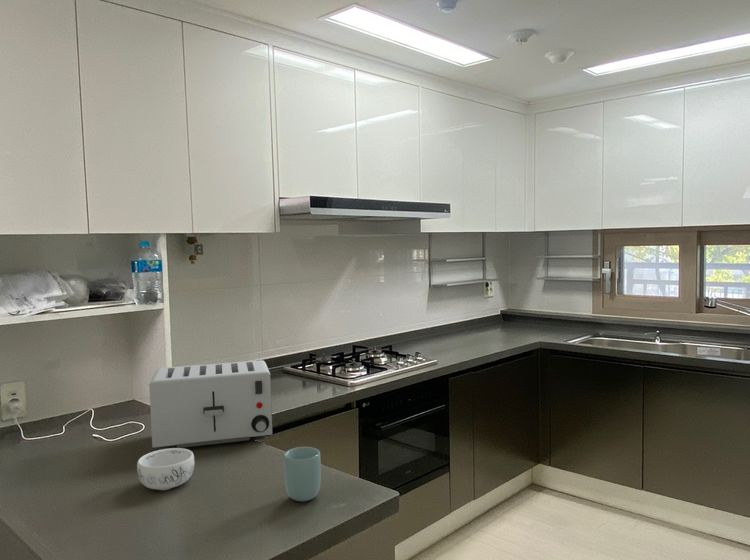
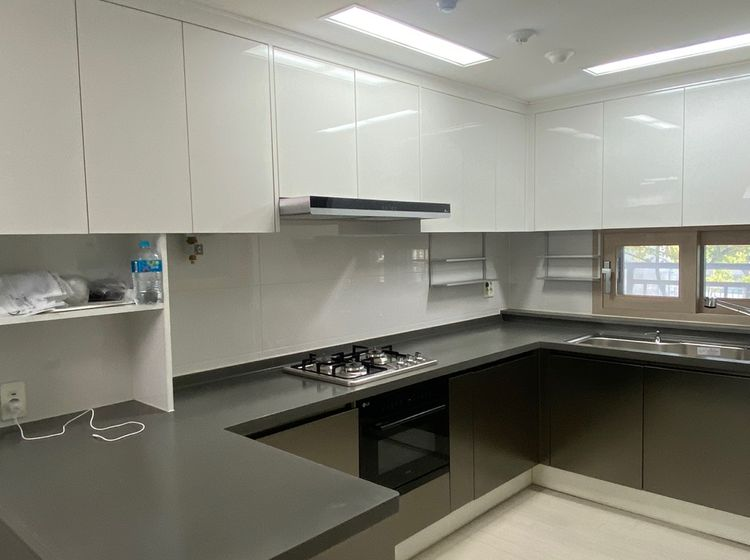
- toaster [148,359,273,450]
- cup [283,446,322,502]
- decorative bowl [136,447,196,492]
